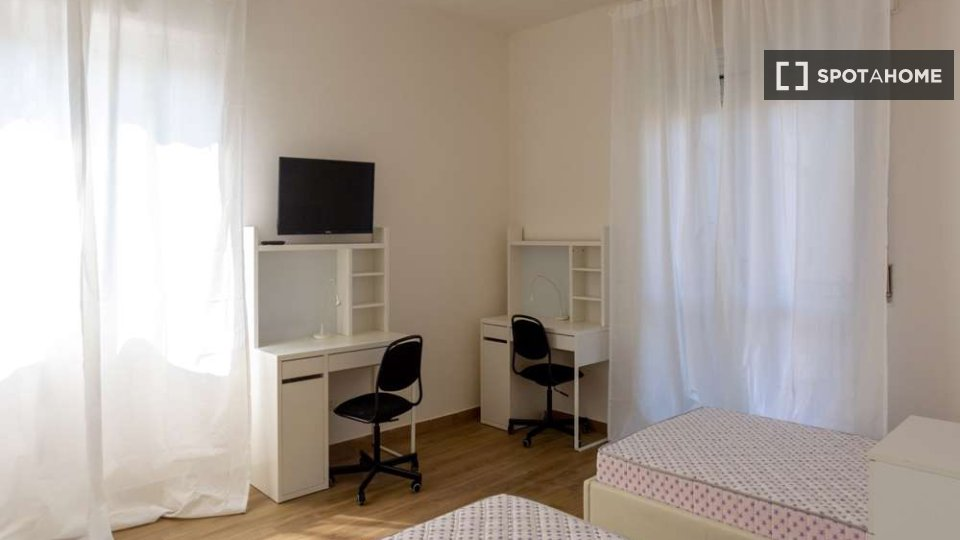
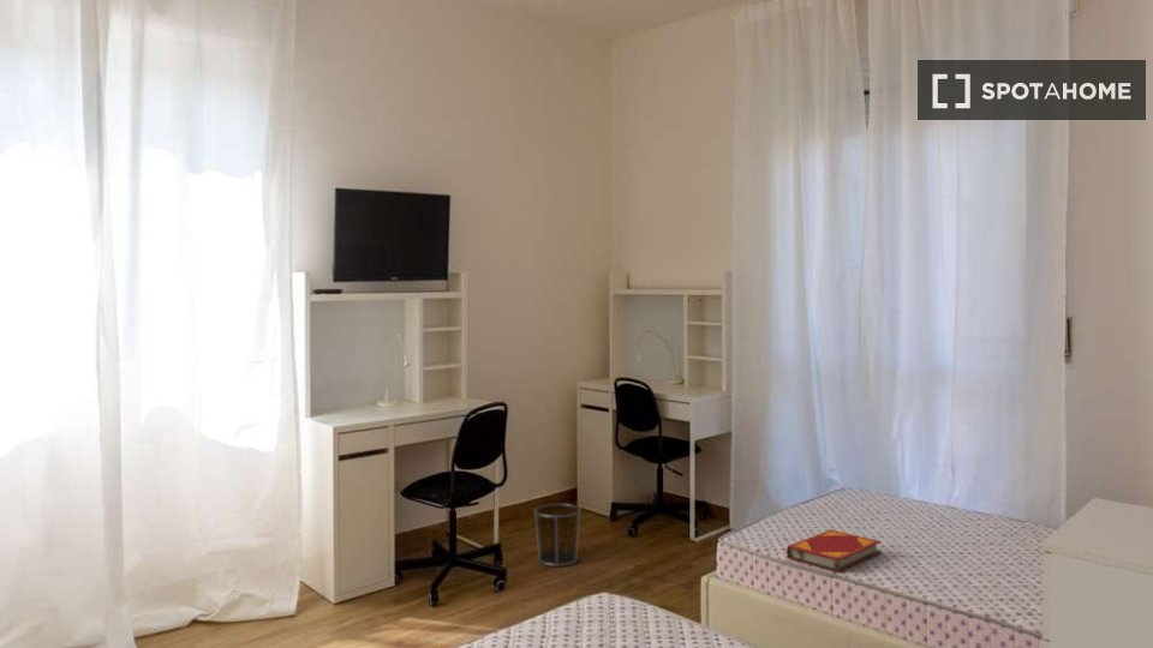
+ hardback book [785,529,882,572]
+ waste bin [533,503,583,568]
